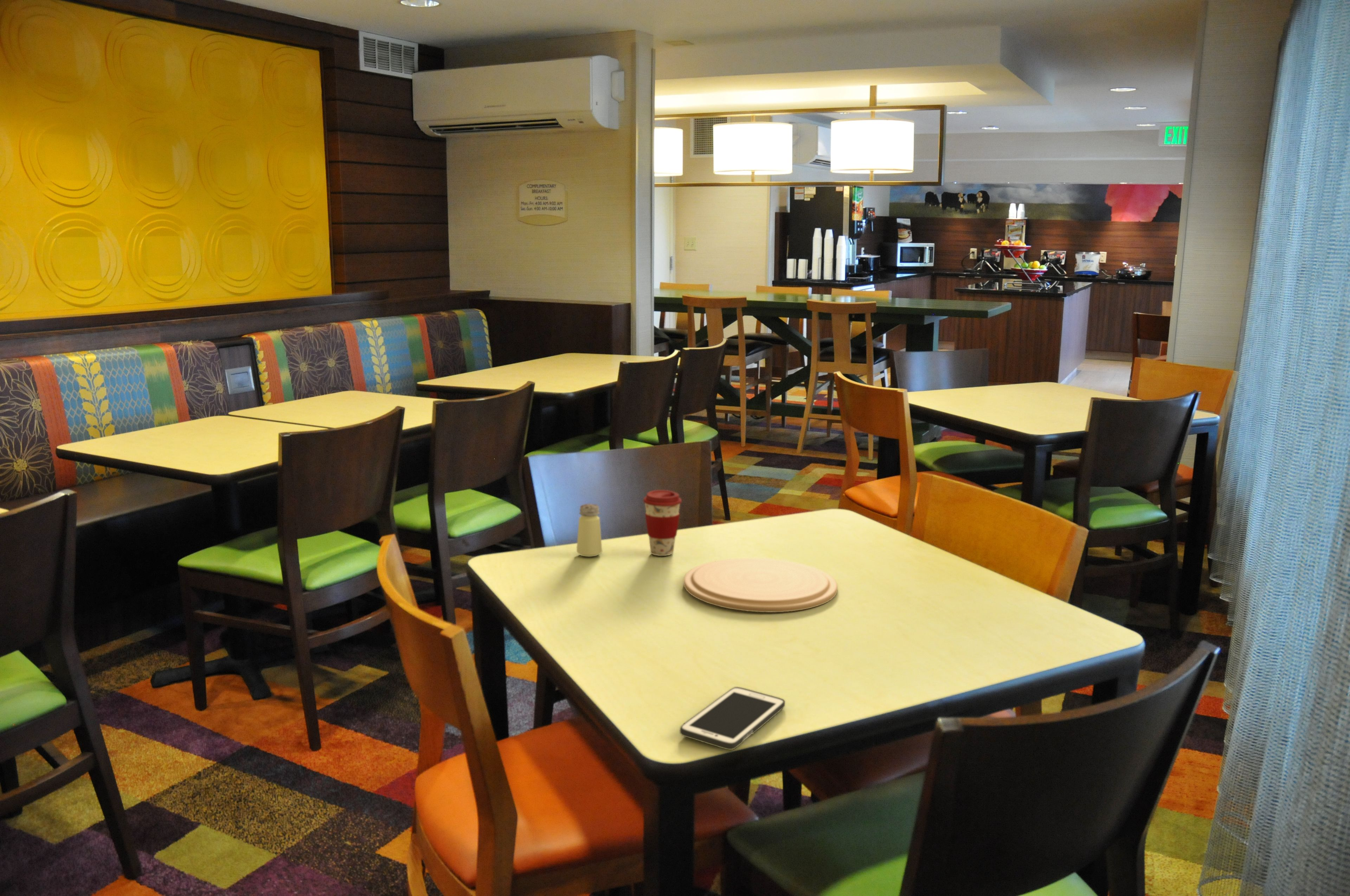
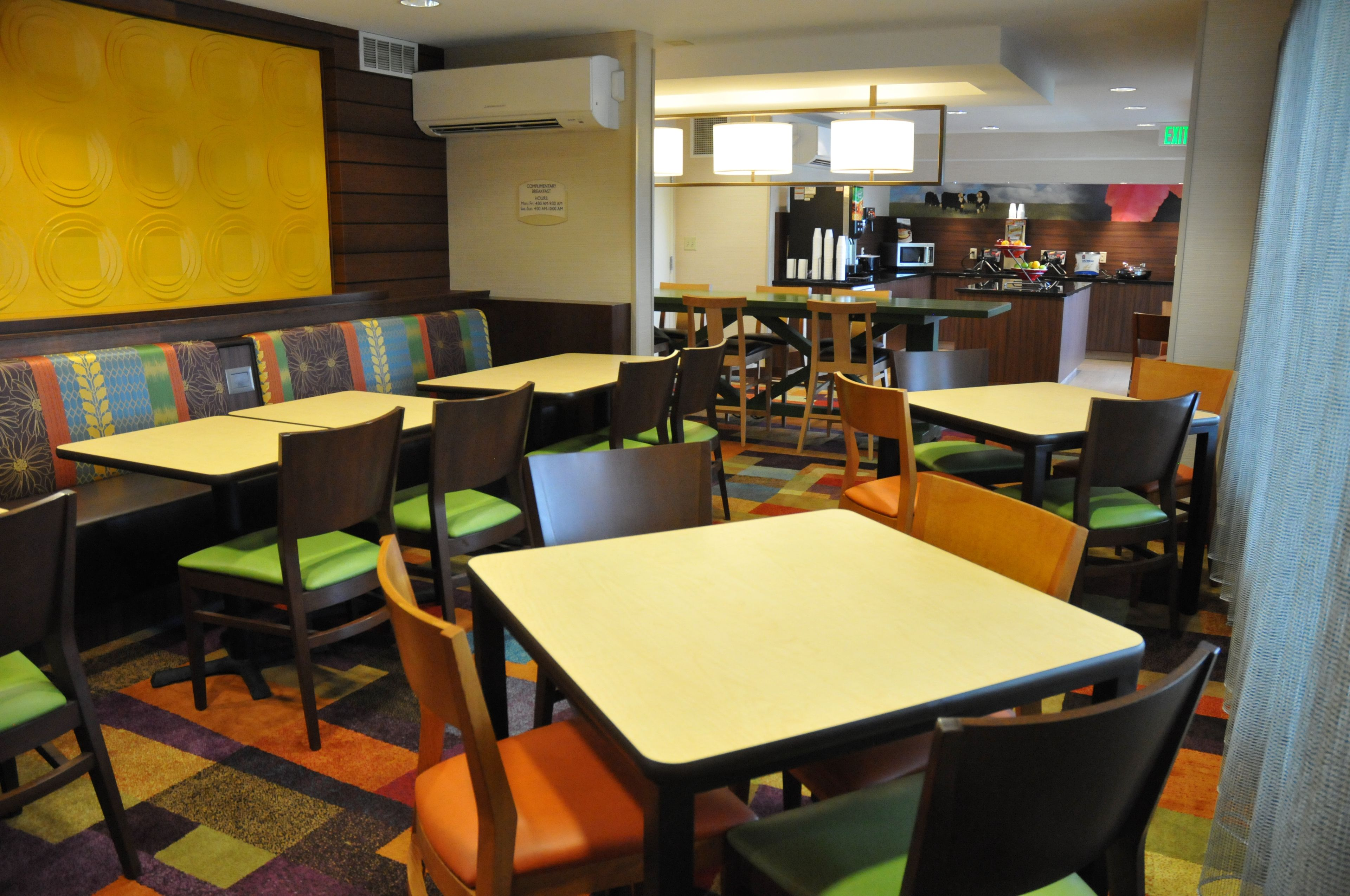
- cell phone [680,687,785,750]
- coffee cup [643,490,682,556]
- plate [683,558,838,612]
- saltshaker [576,503,603,557]
